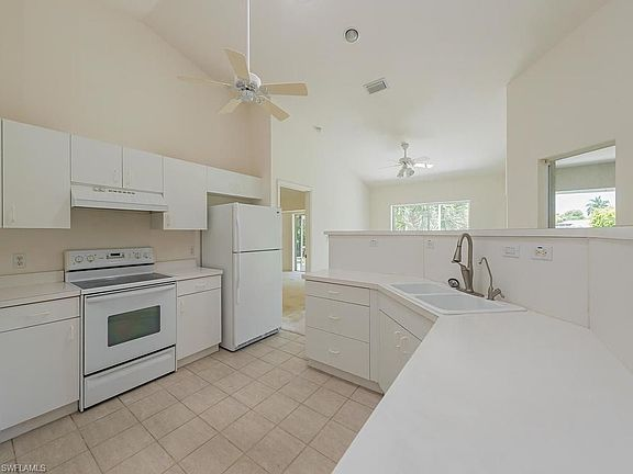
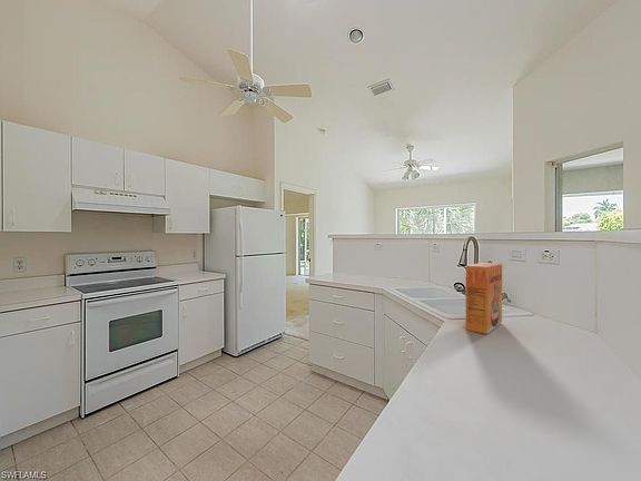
+ cereal box [465,262,503,335]
